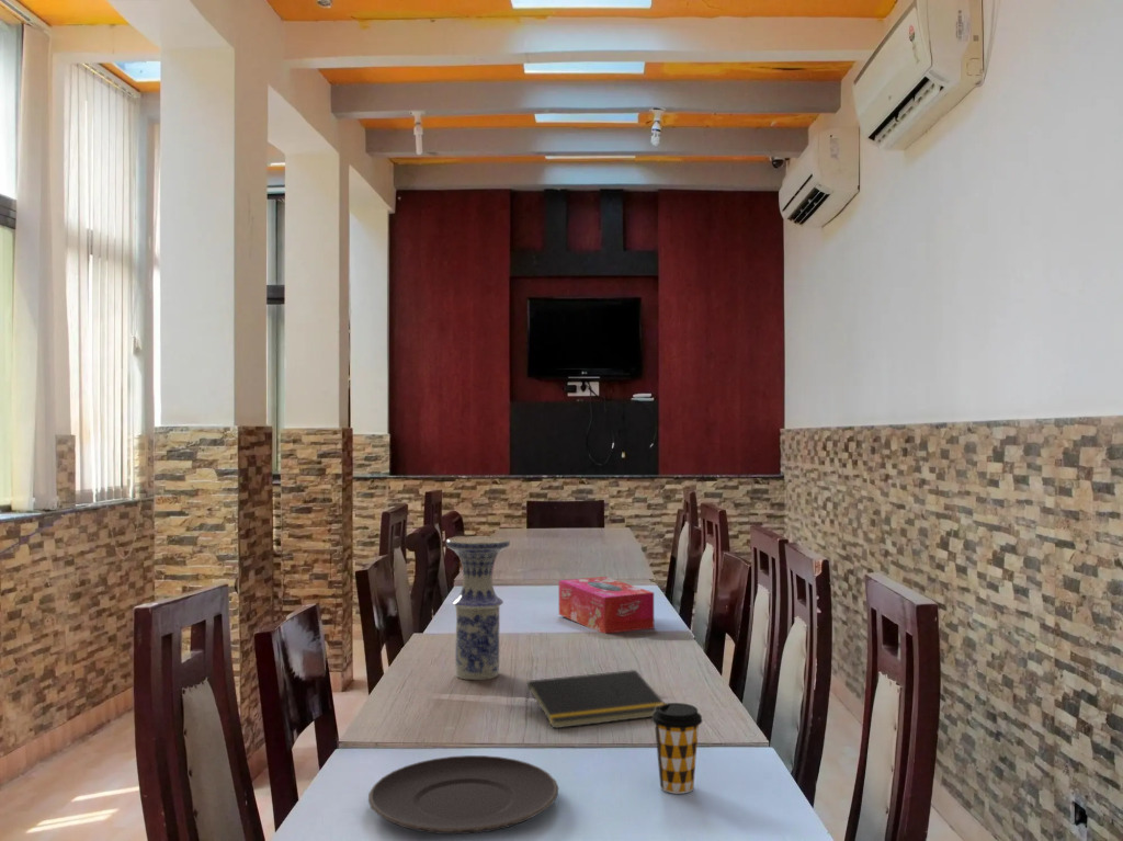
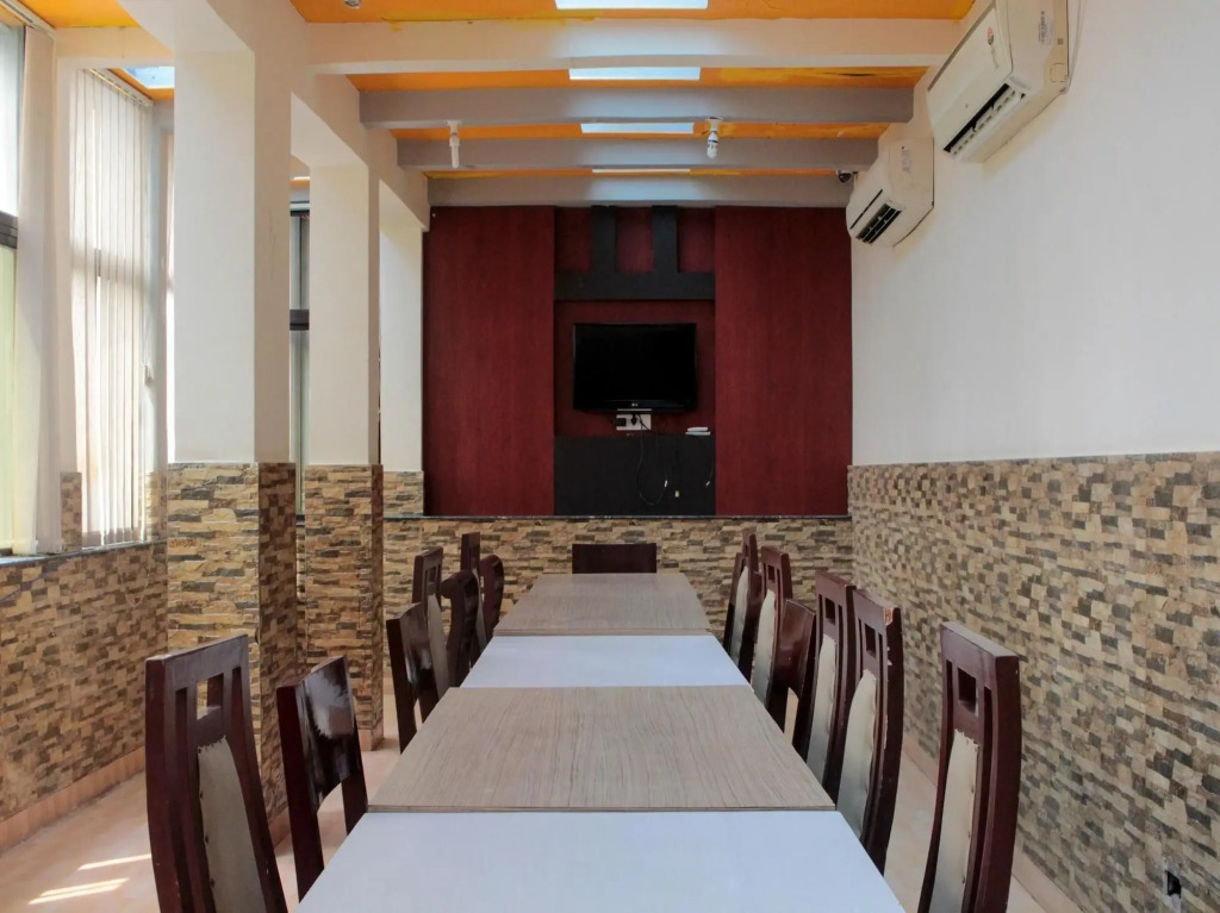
- coffee cup [650,702,703,795]
- tissue box [558,576,655,635]
- notepad [524,669,667,729]
- vase [445,535,511,681]
- plate [367,754,559,836]
